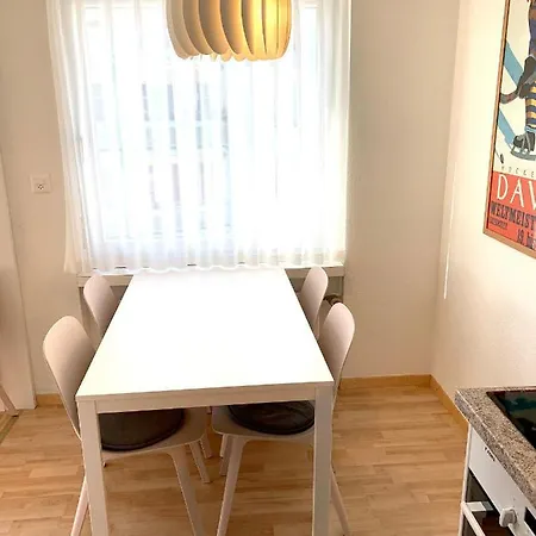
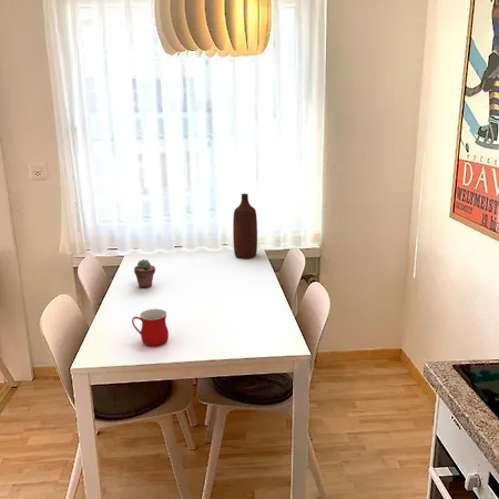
+ mug [131,308,170,348]
+ bottle [232,193,258,259]
+ potted succulent [133,258,156,289]
